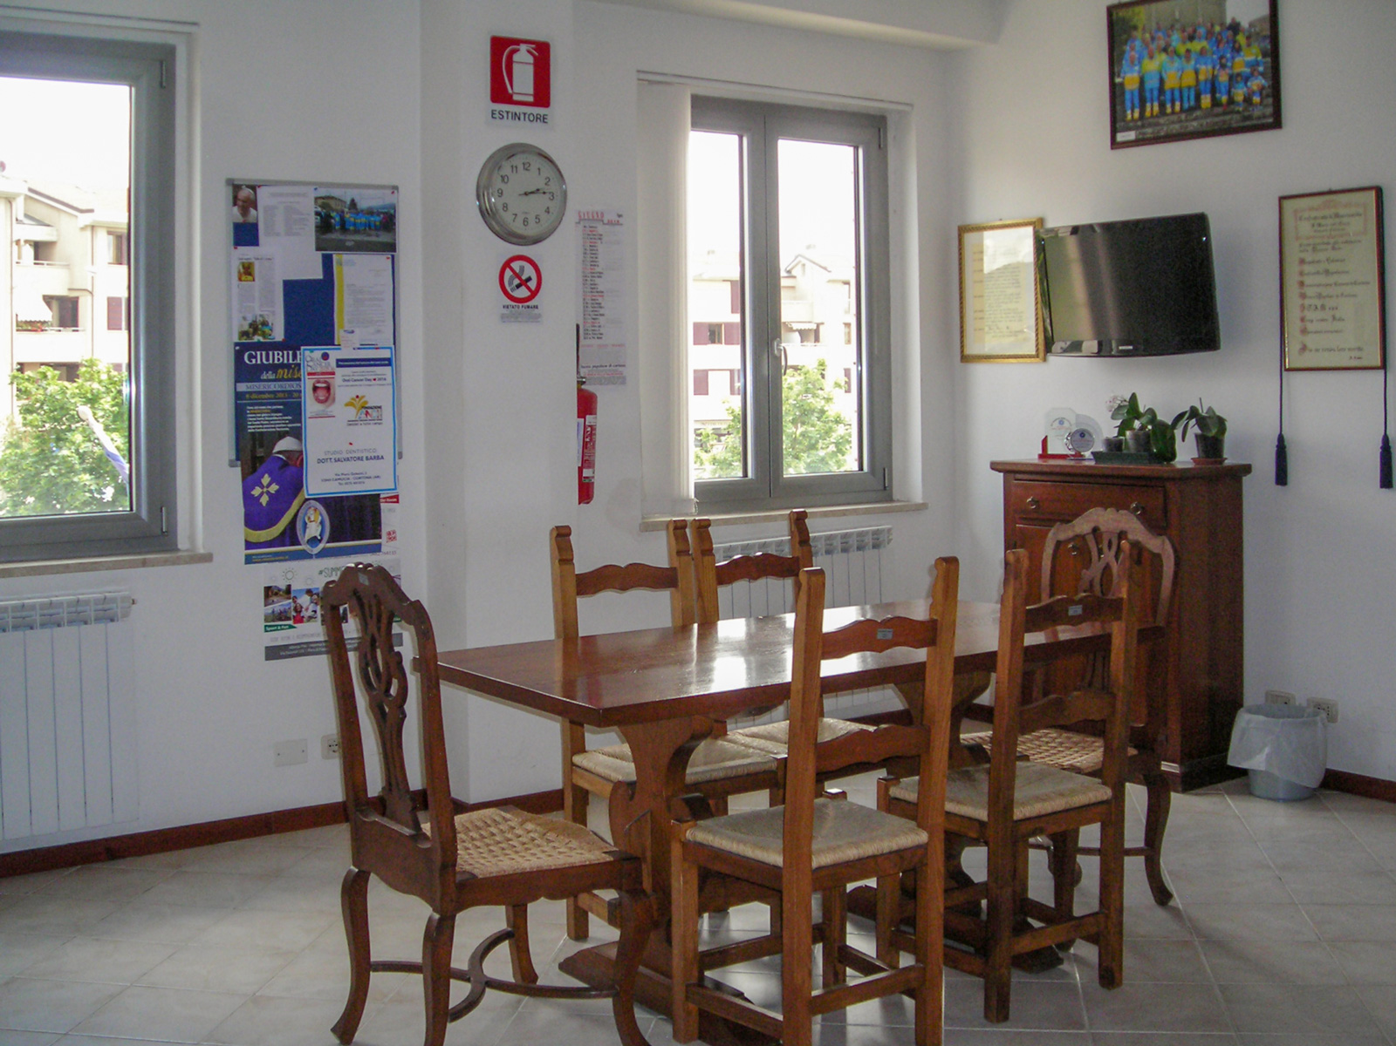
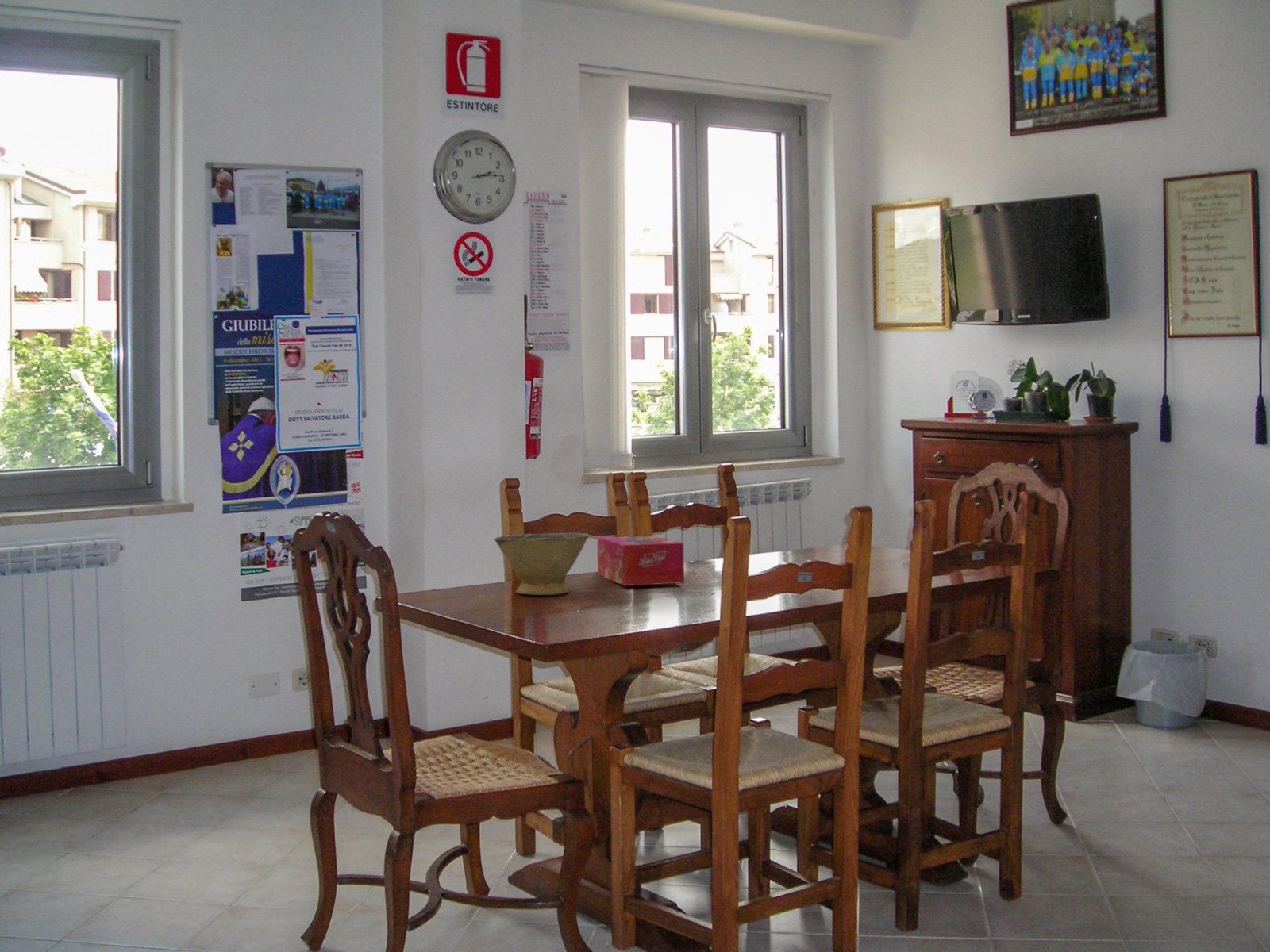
+ bowl [493,532,590,596]
+ tissue box [596,535,685,586]
